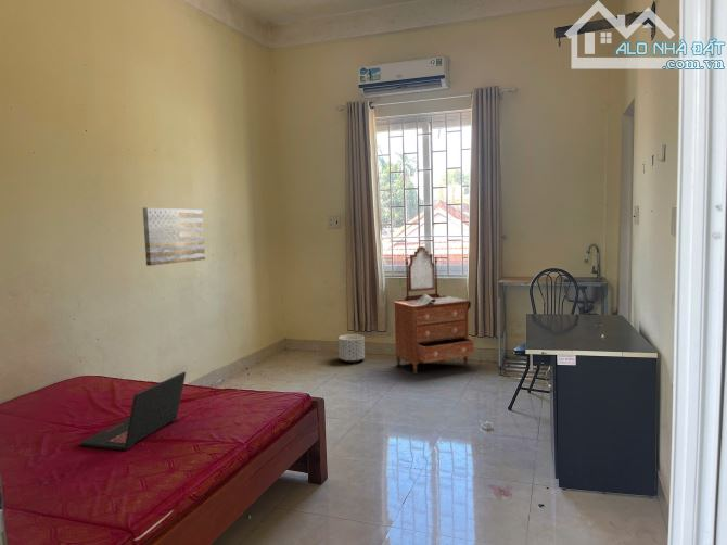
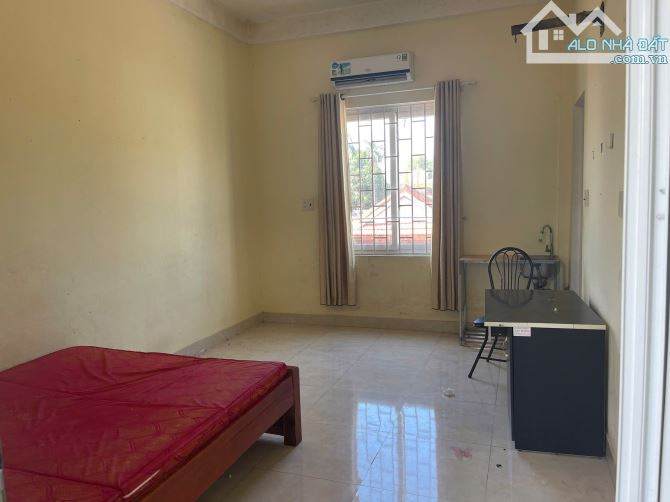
- wall art [142,206,206,267]
- dresser [392,245,474,375]
- laptop [79,371,187,452]
- planter [337,333,366,364]
